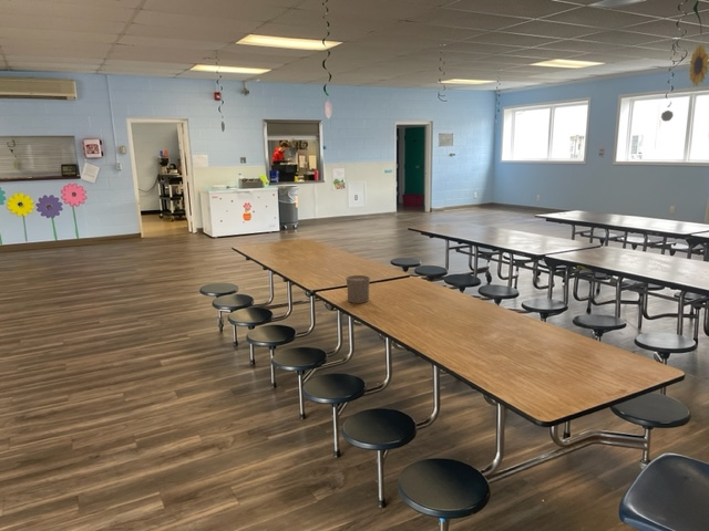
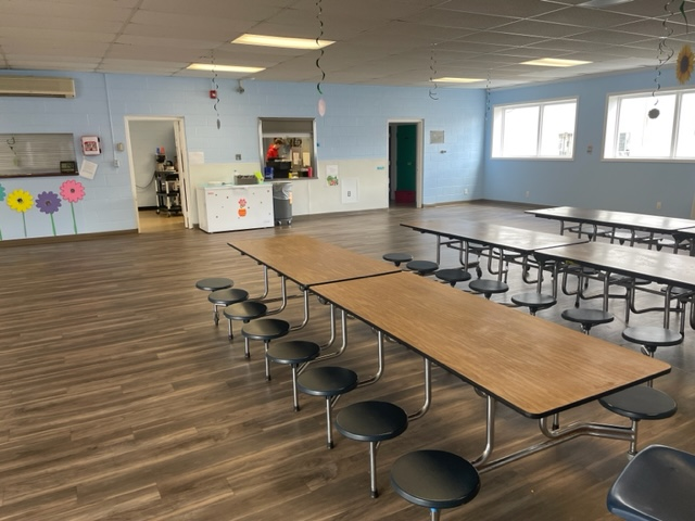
- cup [346,274,371,304]
